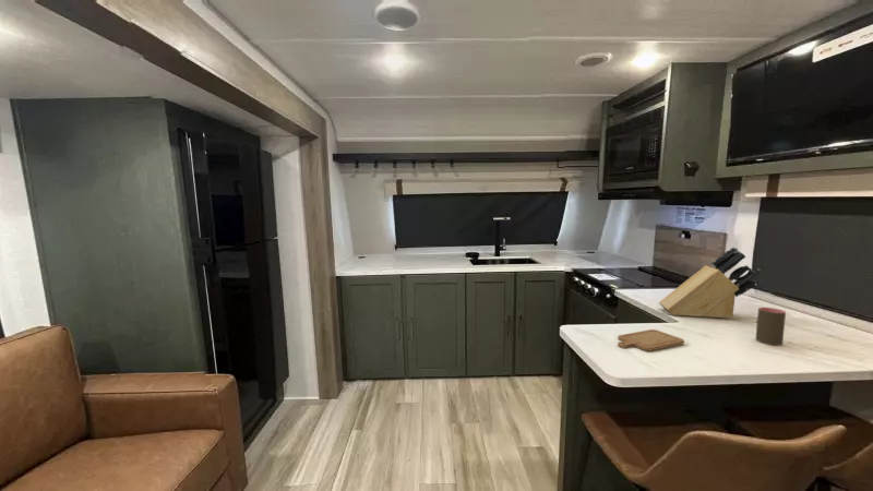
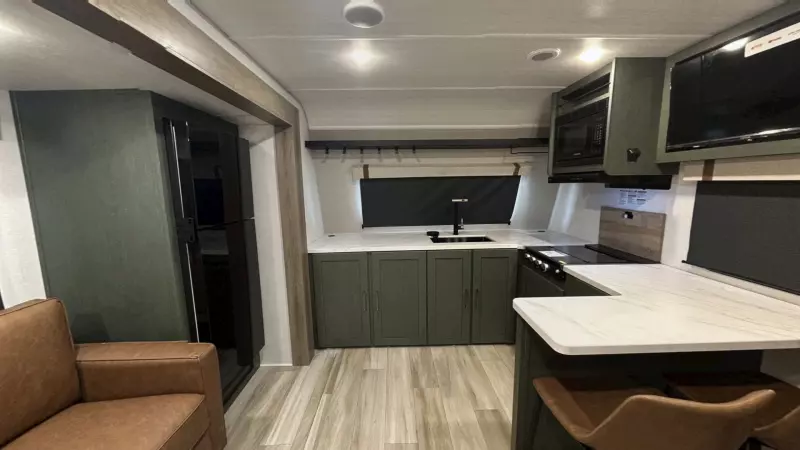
- cup [754,307,787,346]
- knife block [658,246,762,320]
- chopping board [617,328,685,351]
